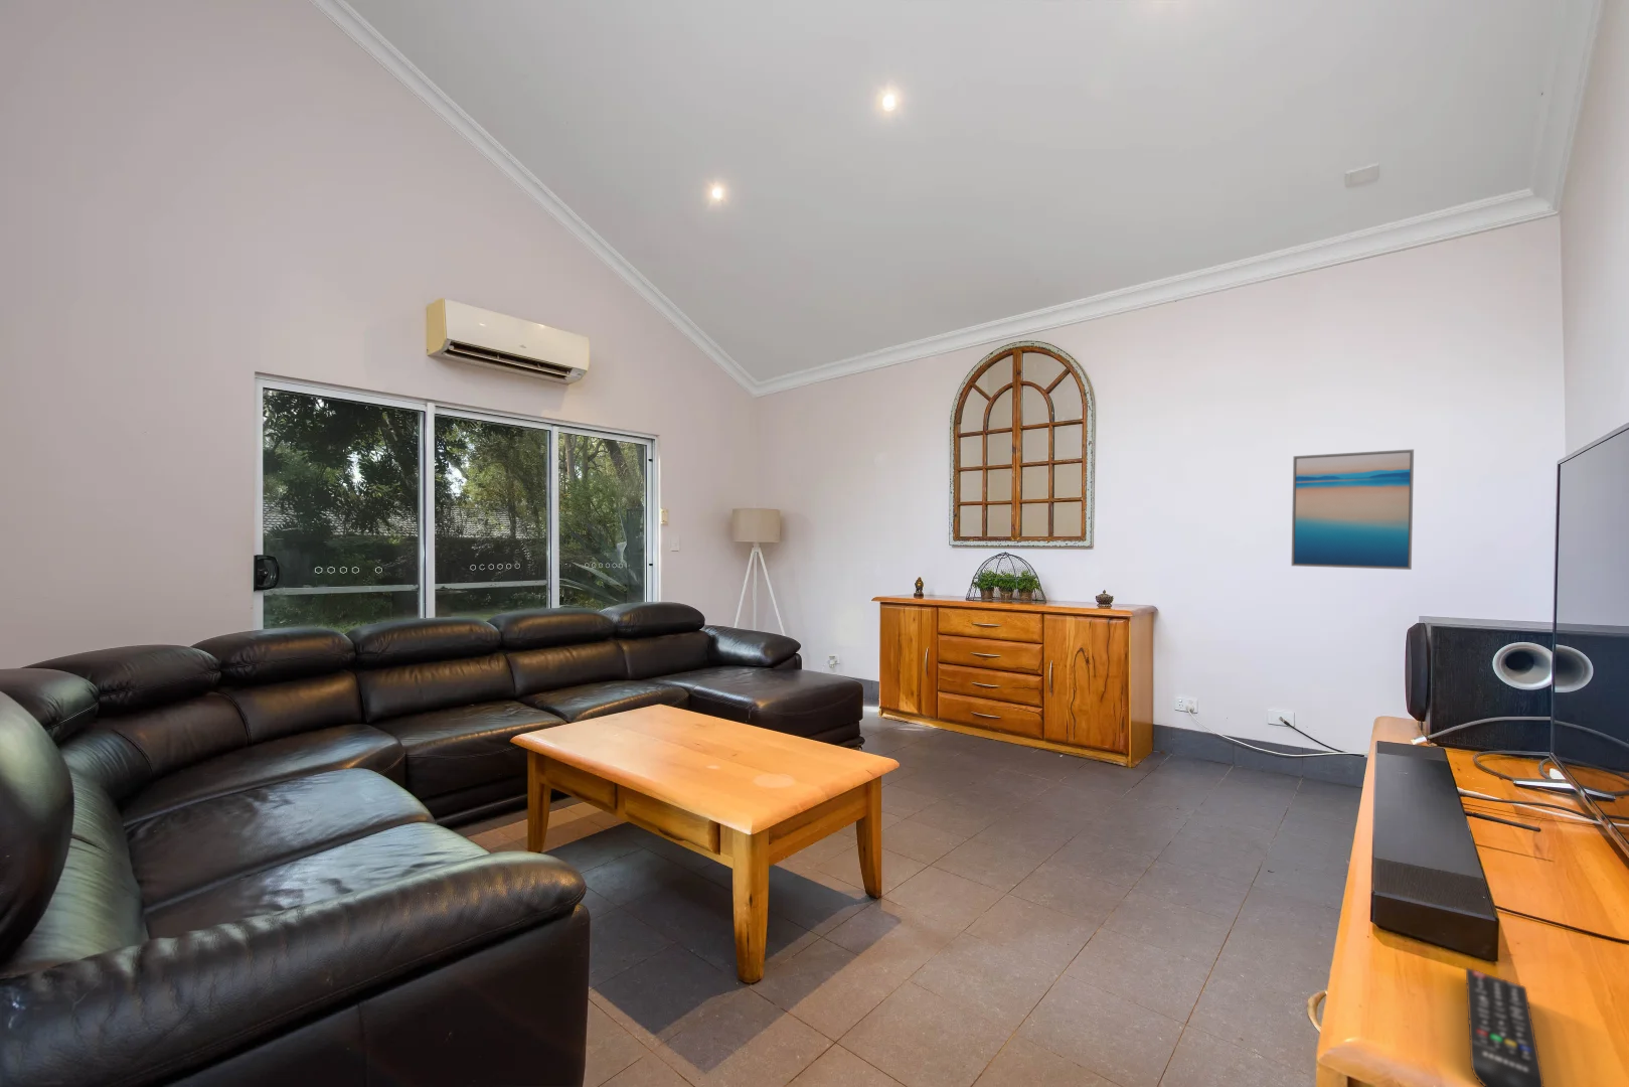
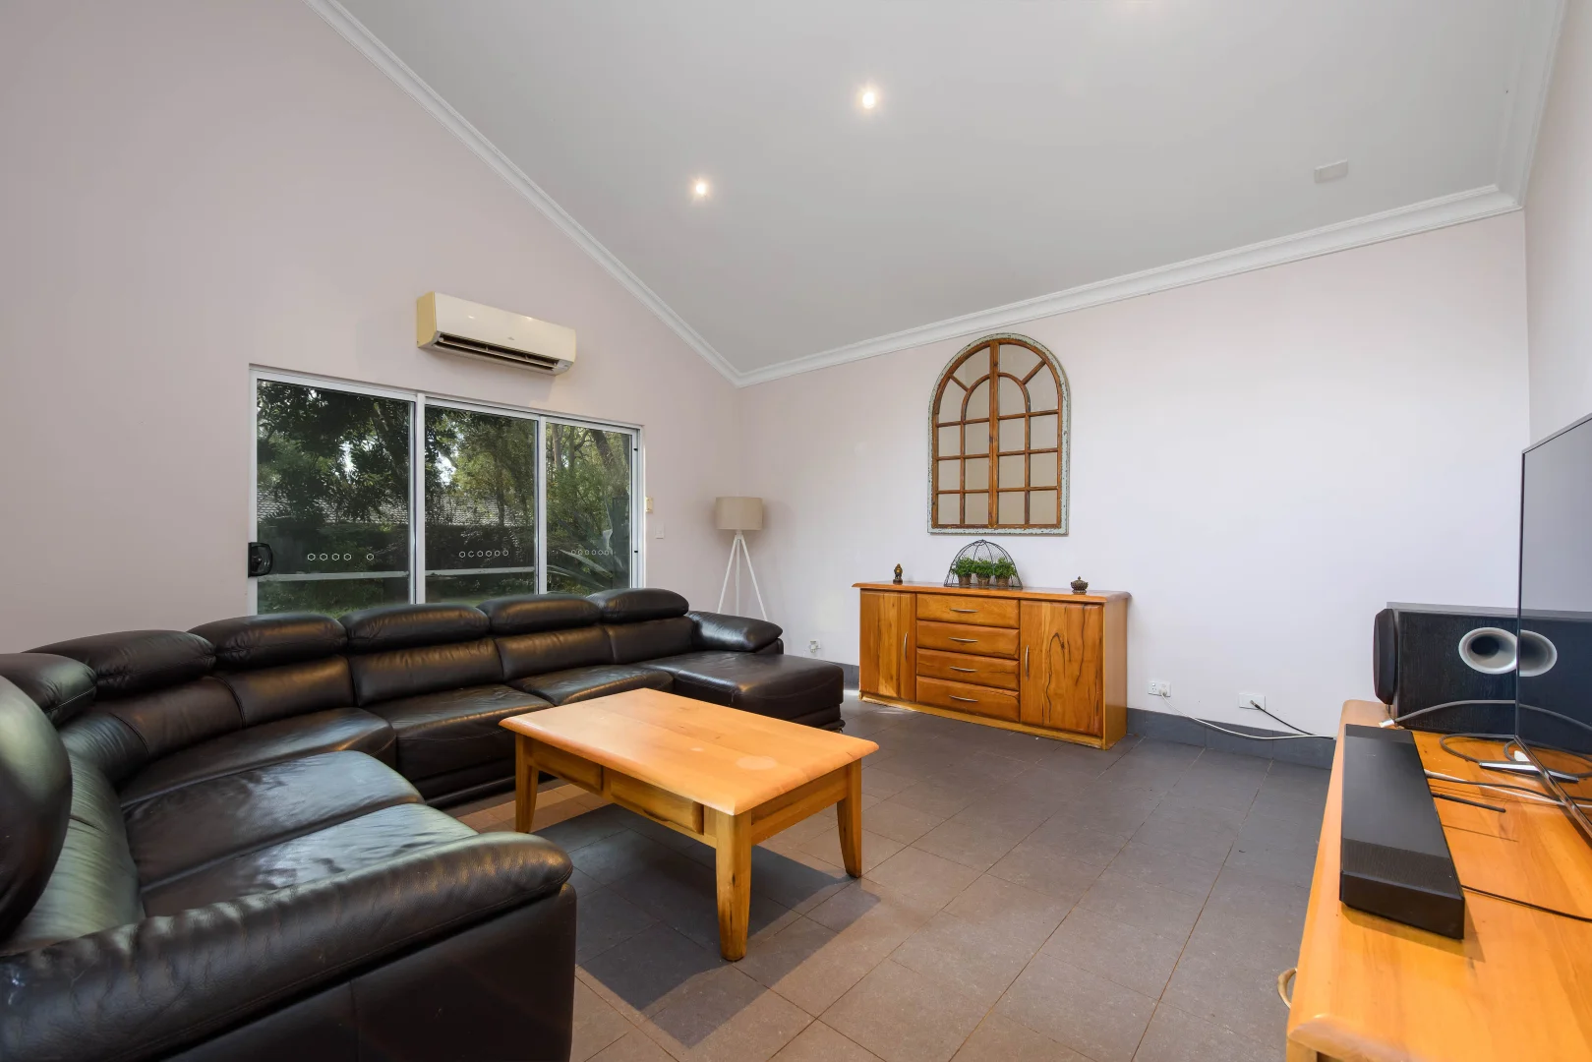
- wall art [1289,448,1414,570]
- remote control [1465,967,1544,1087]
